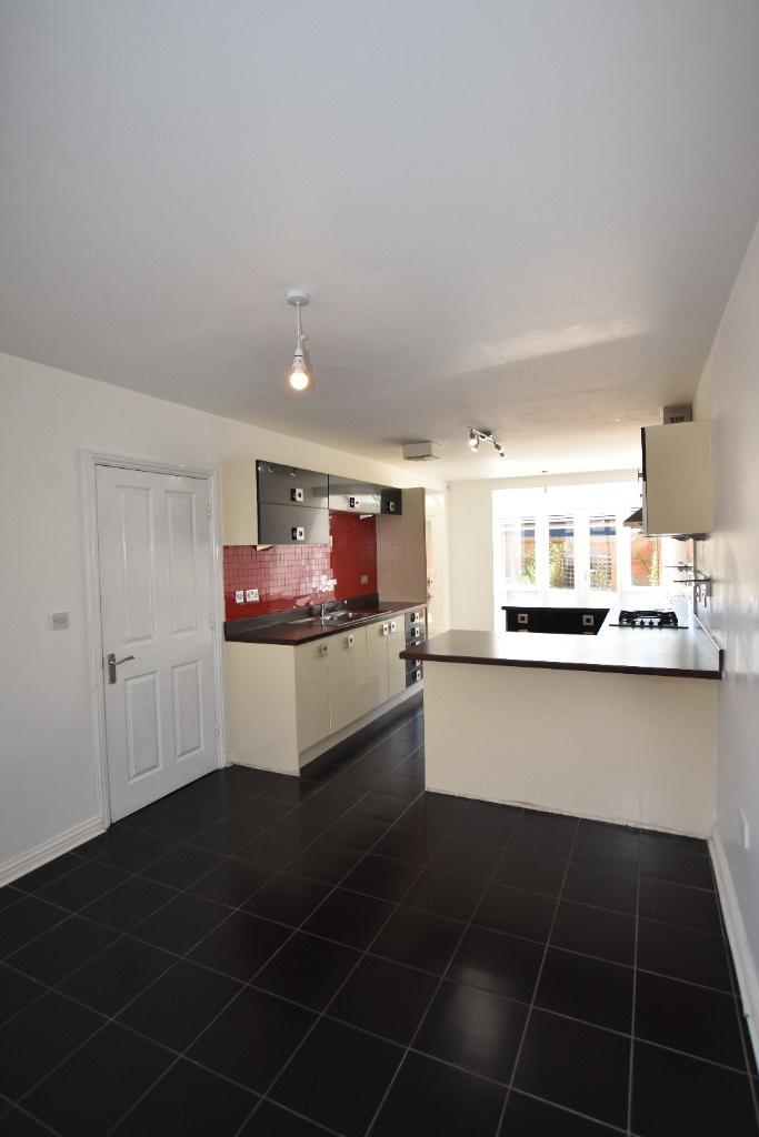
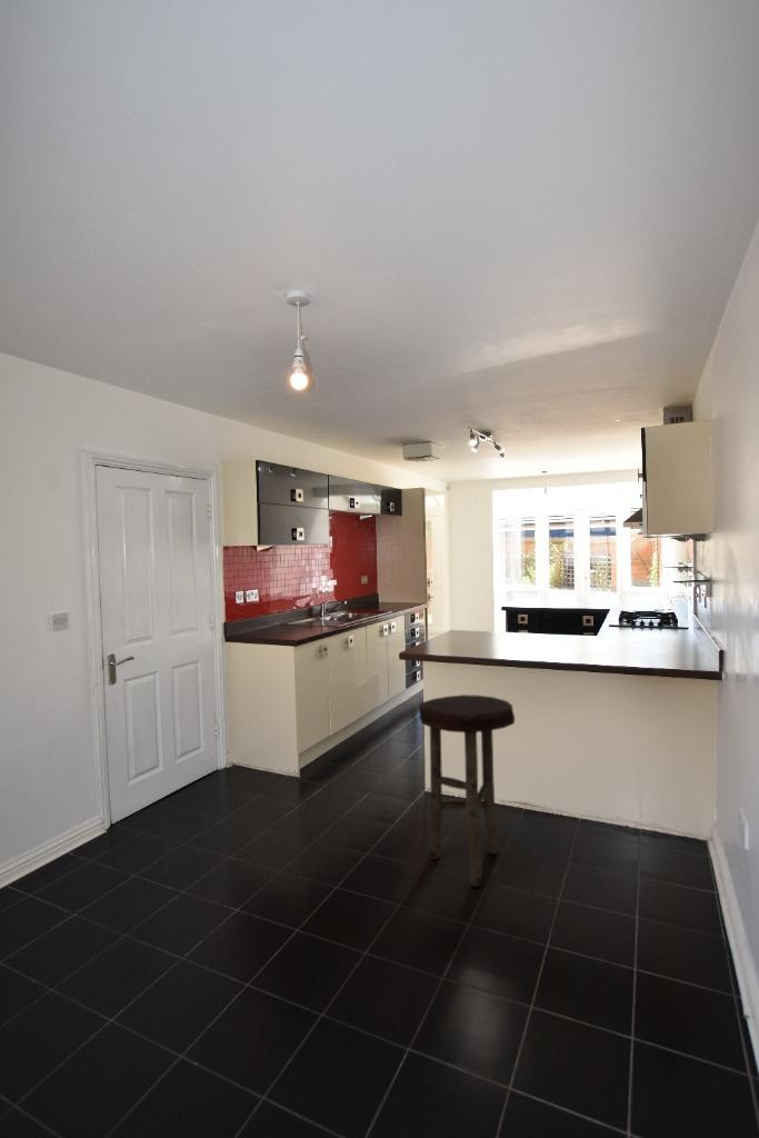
+ stool [418,693,516,888]
